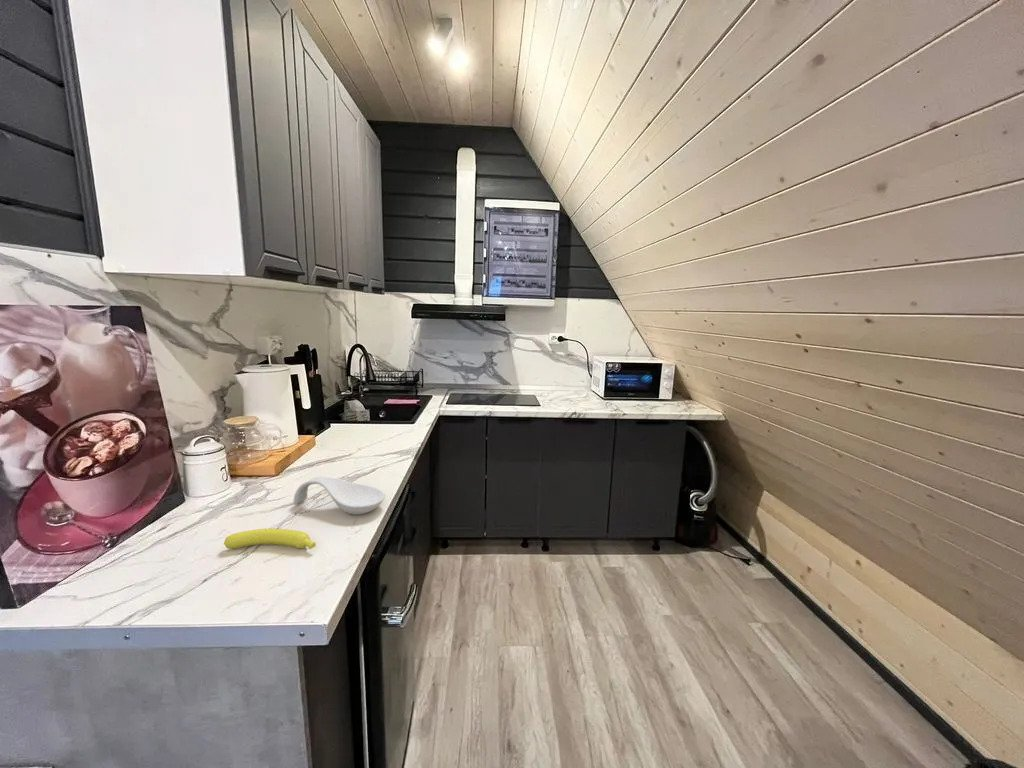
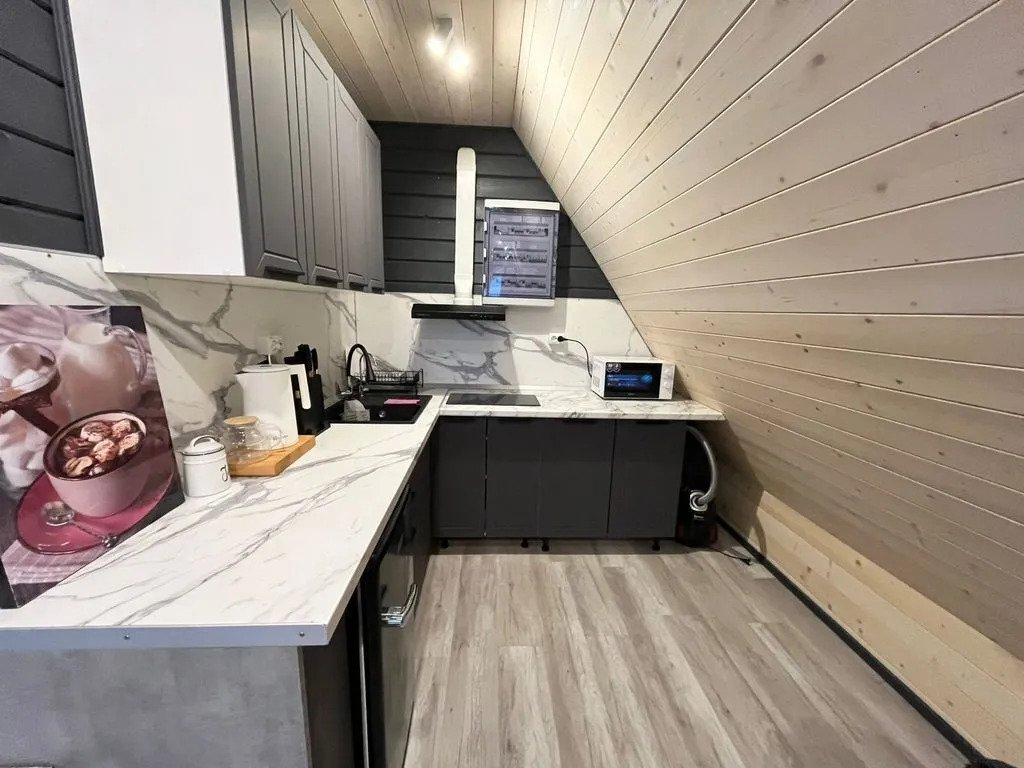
- banana [223,528,317,550]
- spoon rest [292,476,386,516]
